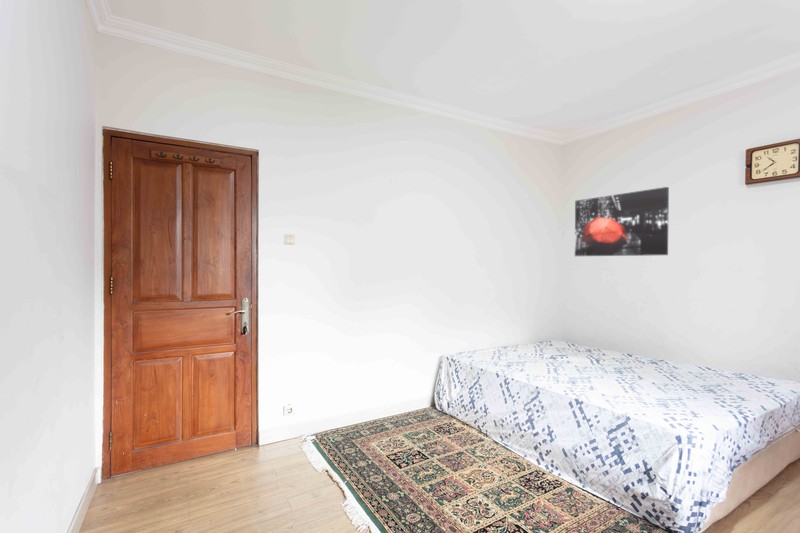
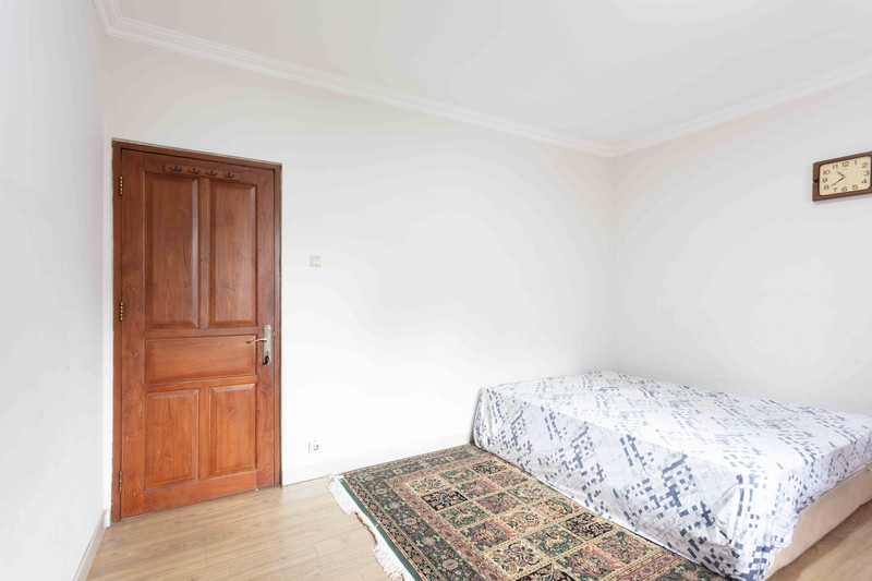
- wall art [574,186,670,257]
